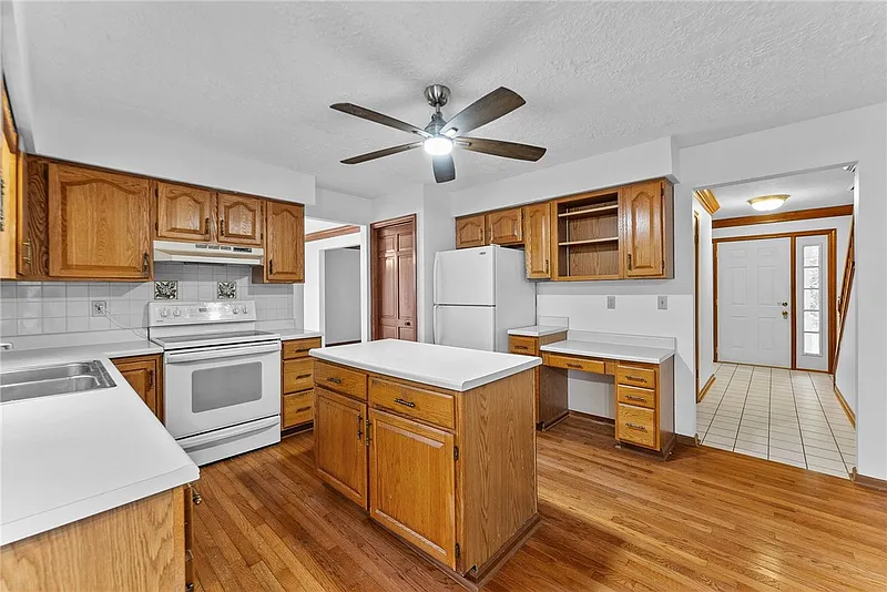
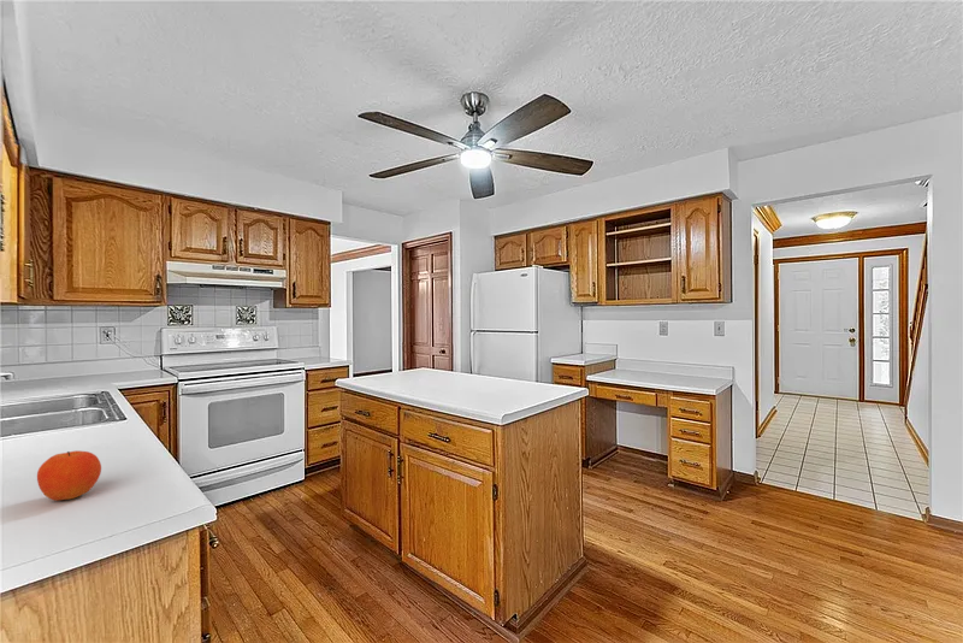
+ fruit [36,449,102,502]
